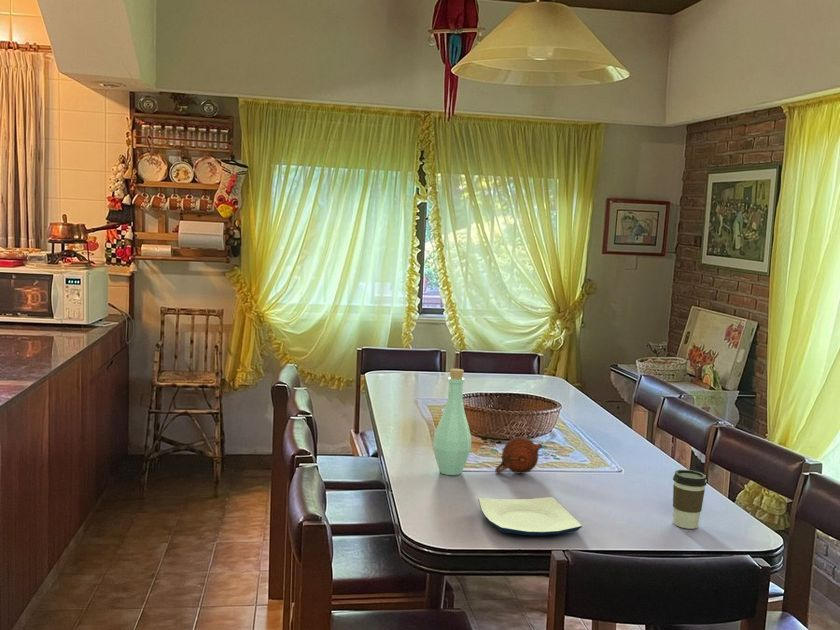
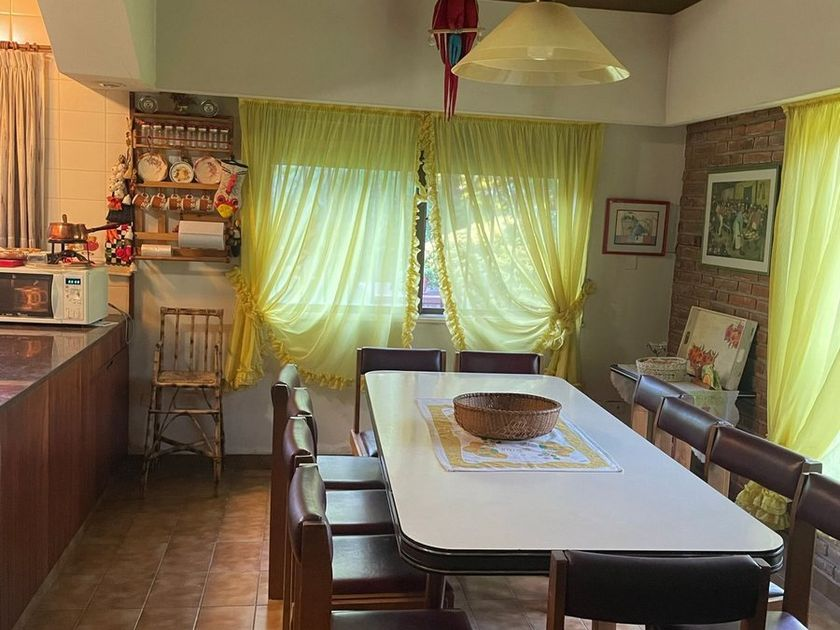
- coffee cup [672,469,708,530]
- plate [478,496,583,537]
- teapot [494,436,543,474]
- bottle [432,368,472,476]
